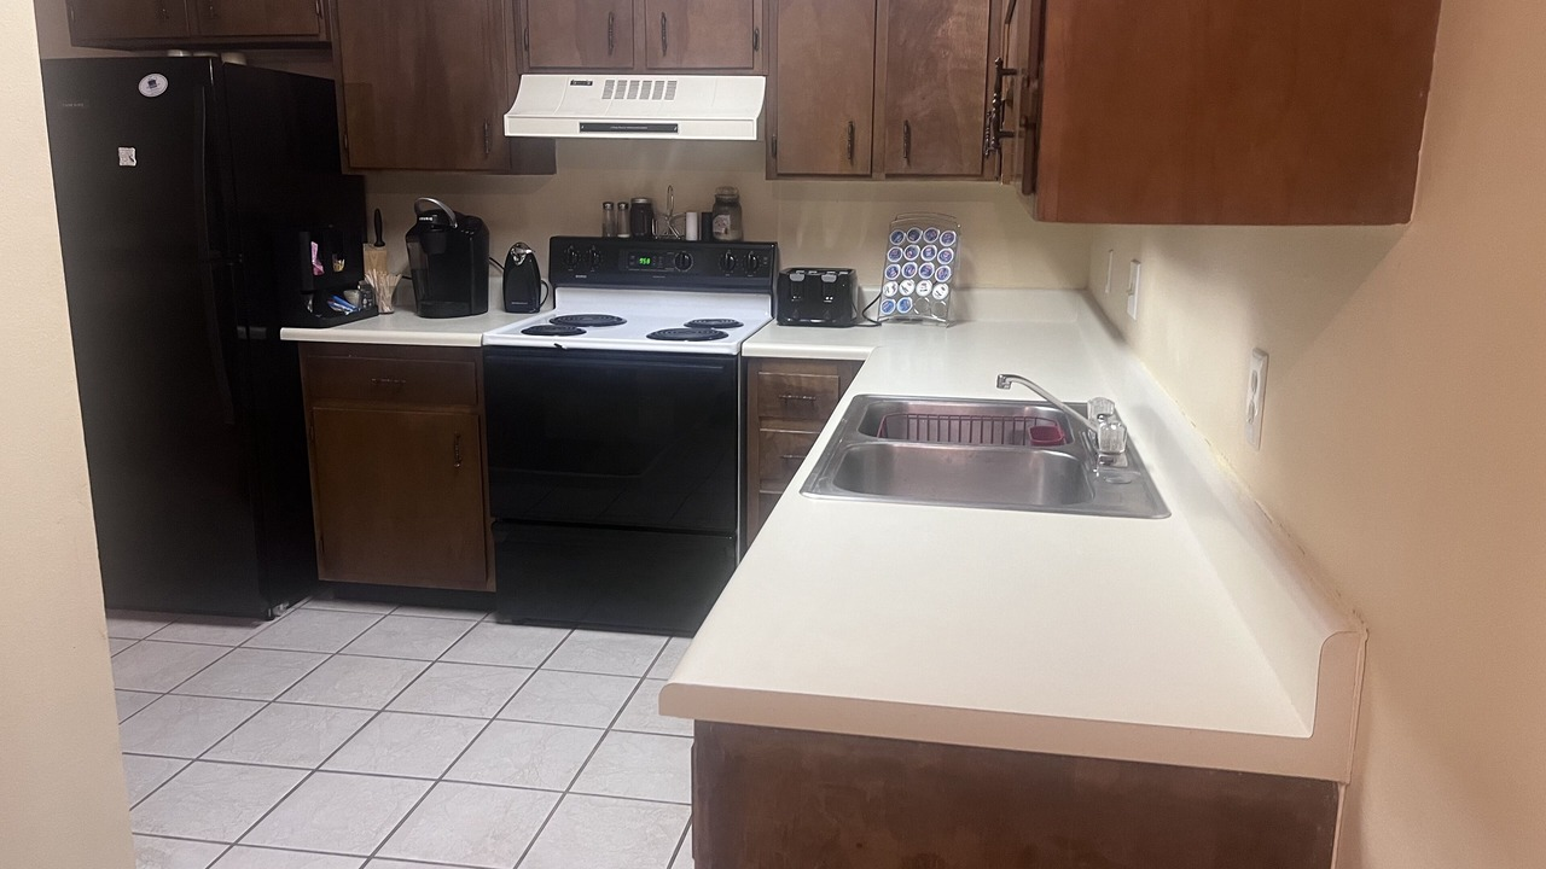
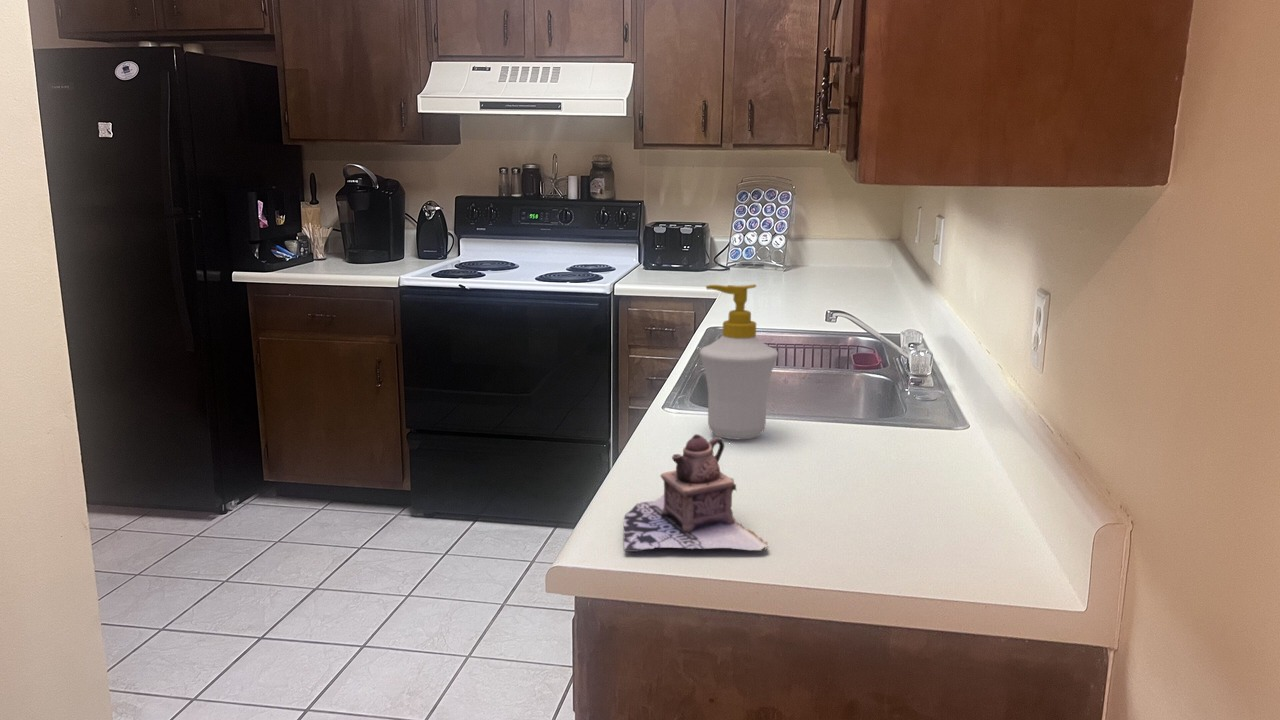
+ teapot [622,433,769,553]
+ soap bottle [699,283,779,440]
